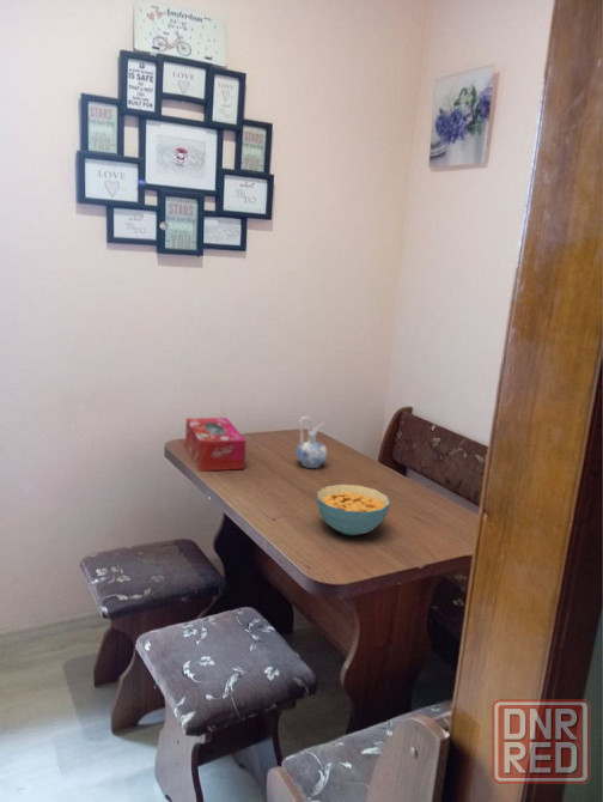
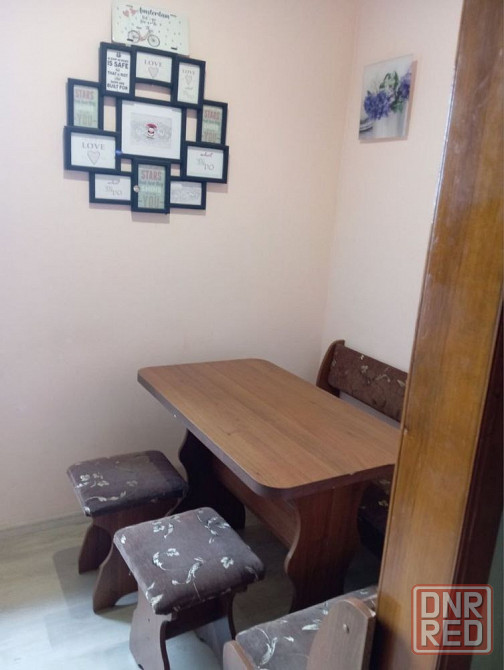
- tissue box [184,417,248,472]
- cereal bowl [316,484,391,536]
- ceramic pitcher [294,415,328,469]
